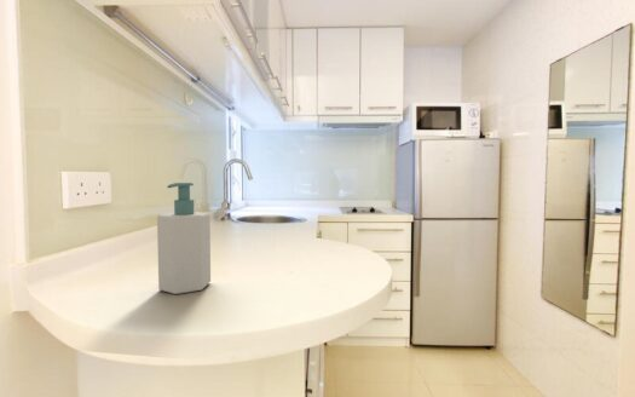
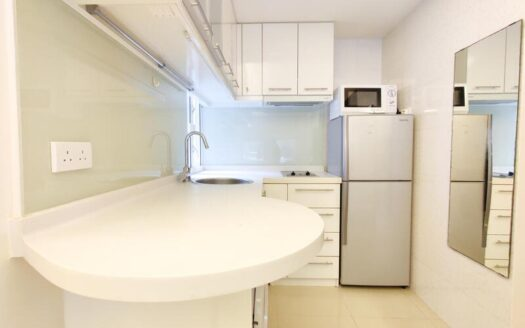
- soap bottle [156,182,212,295]
